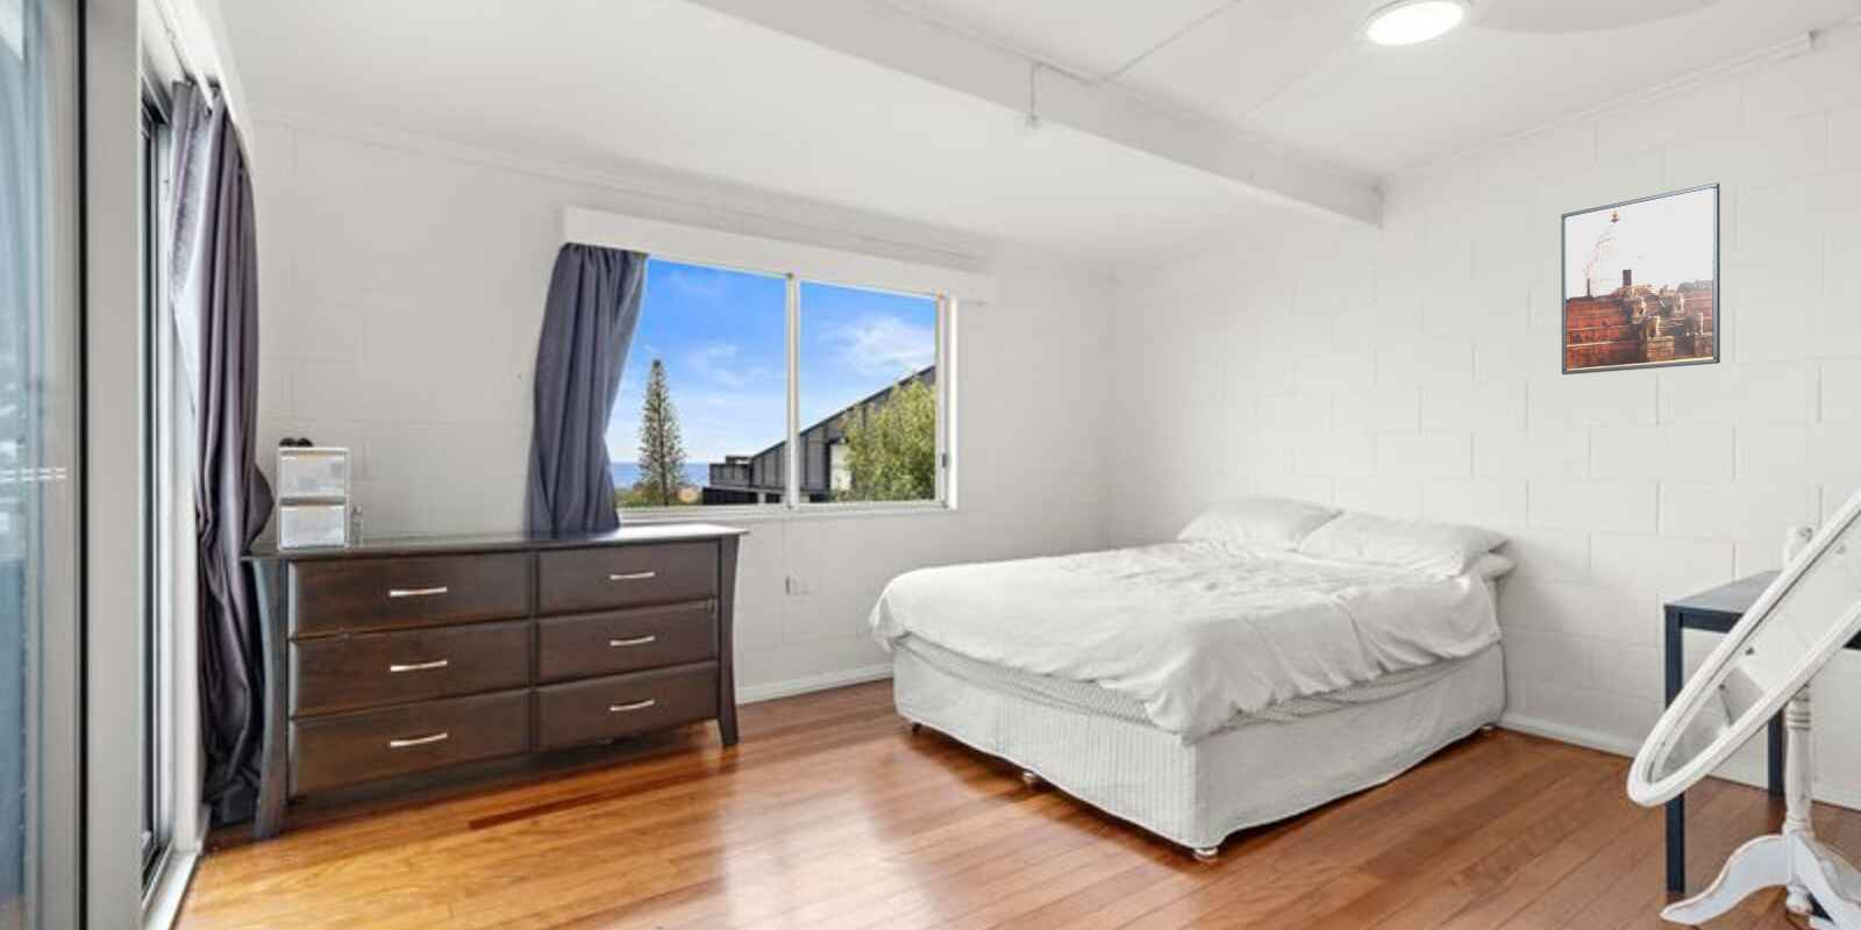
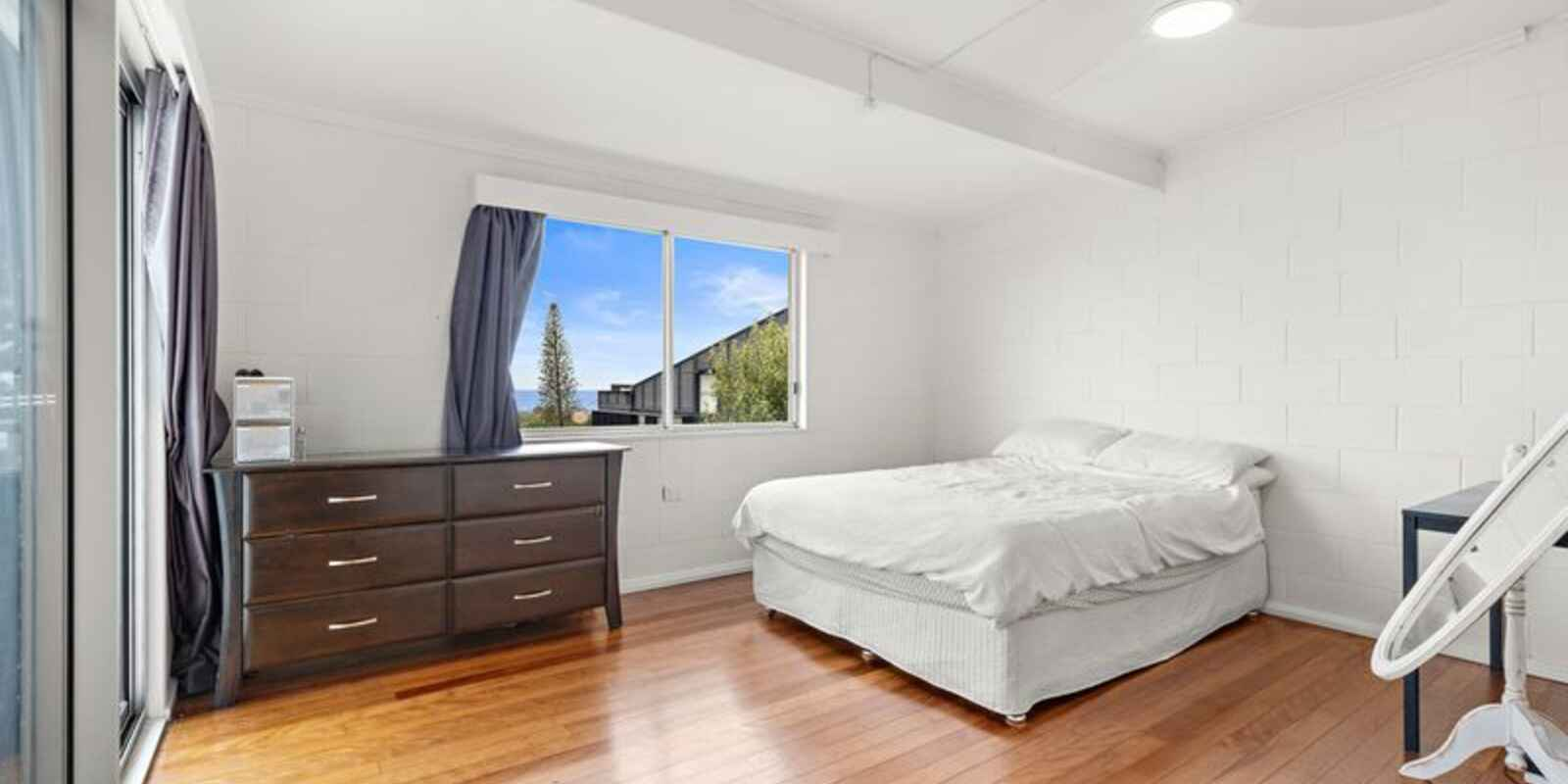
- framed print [1560,181,1721,376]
